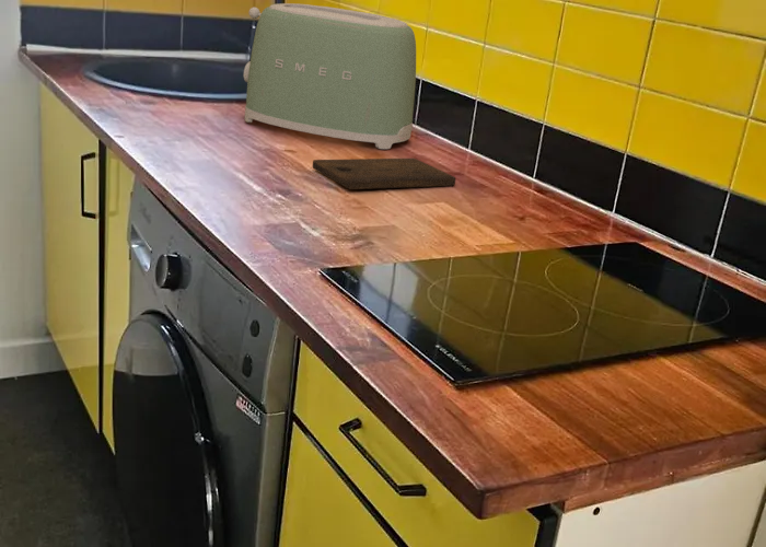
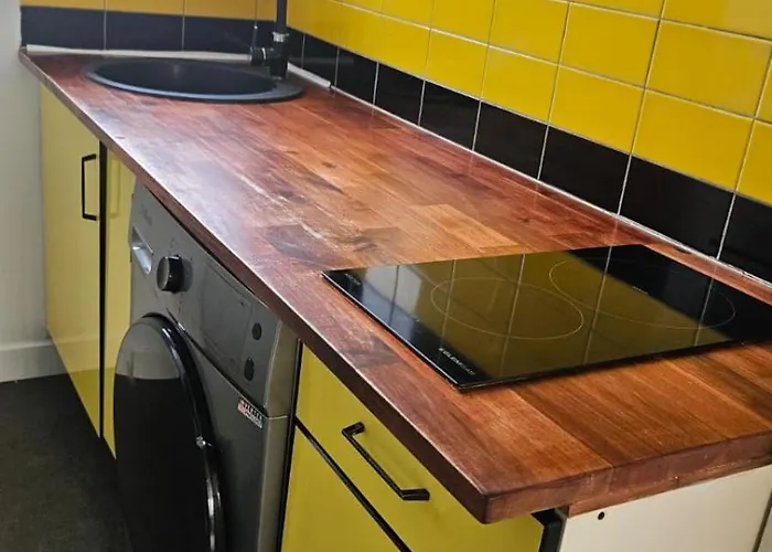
- toaster [243,2,417,150]
- cutting board [312,158,457,190]
